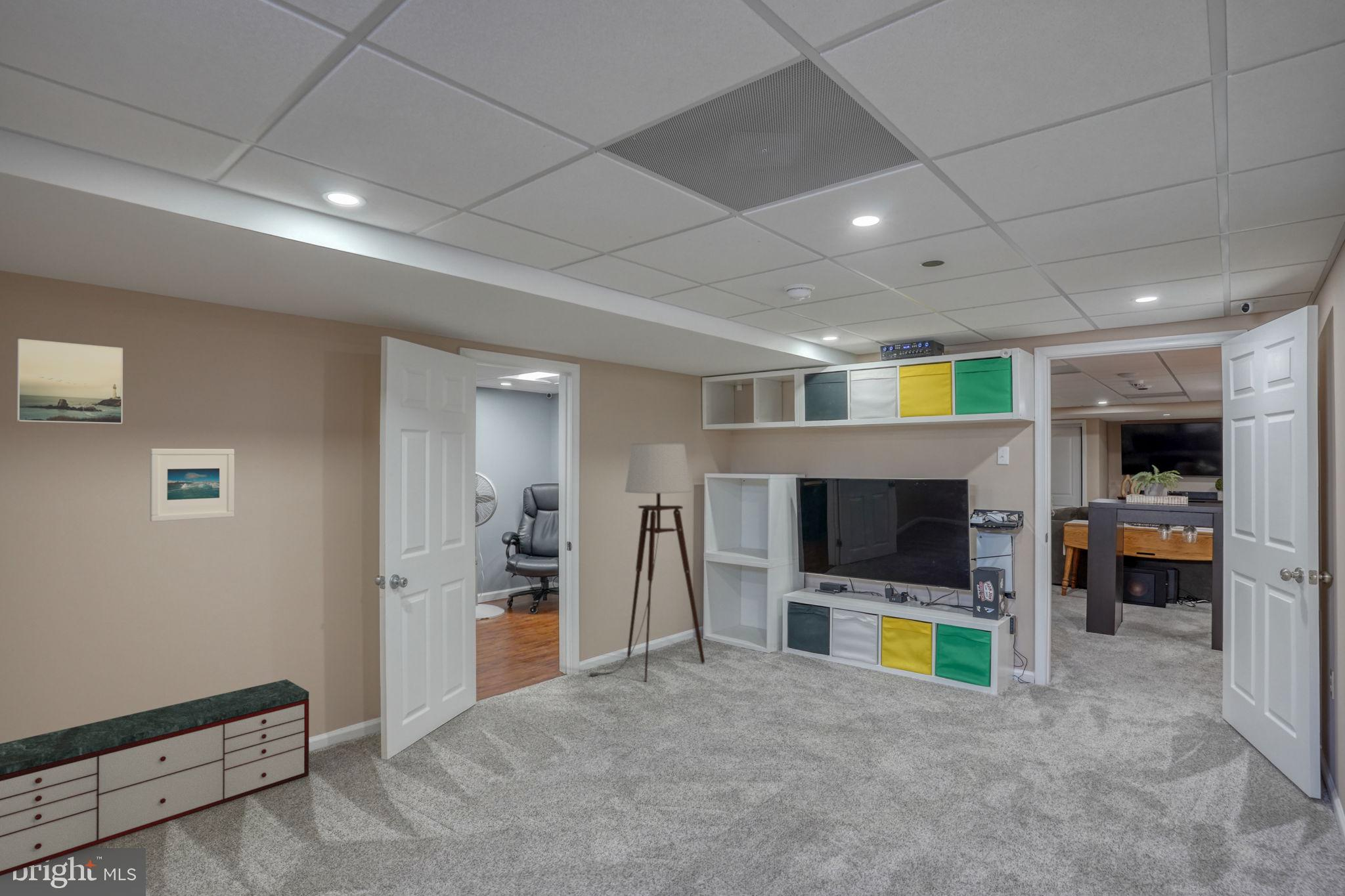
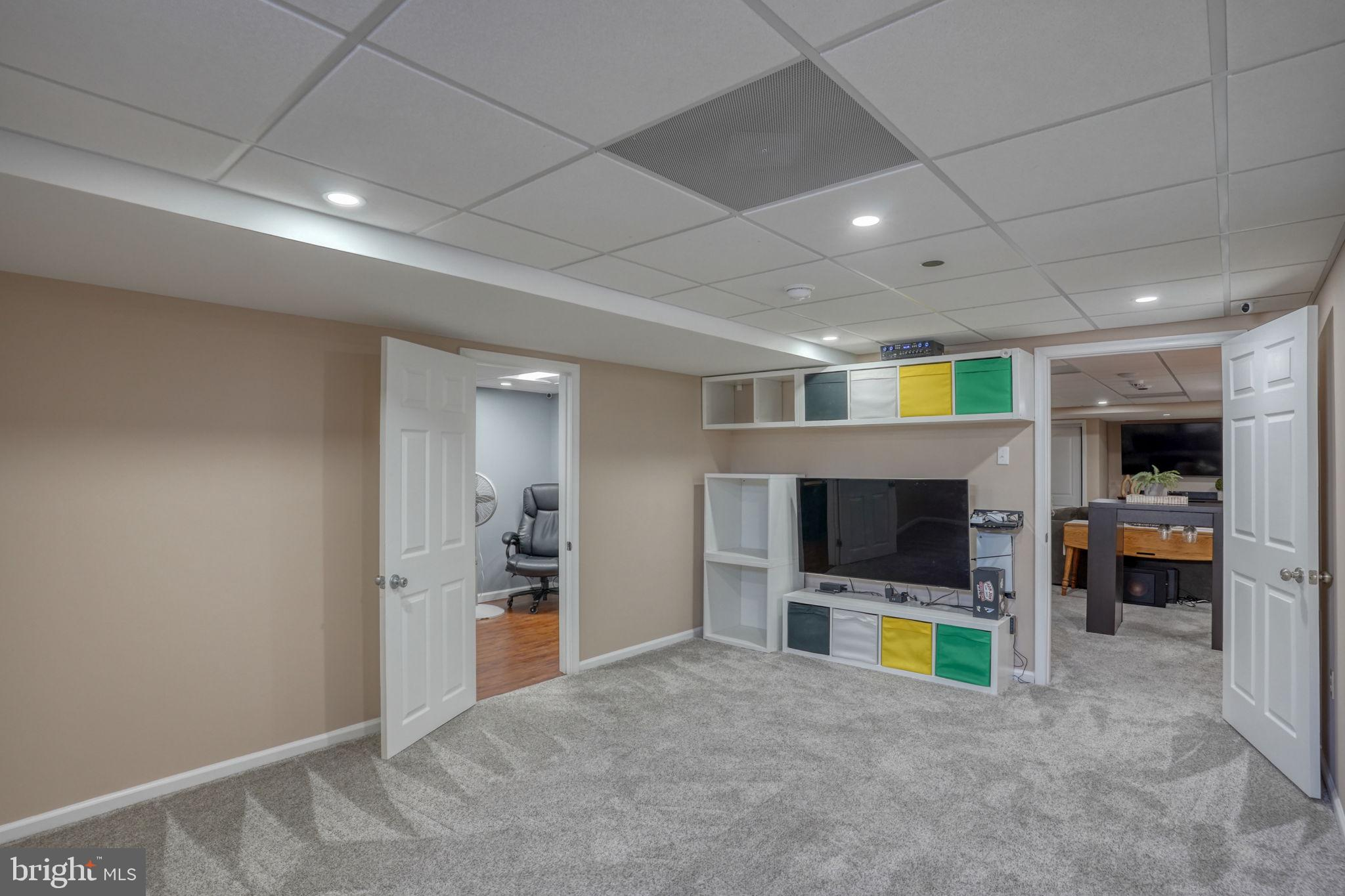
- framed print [16,338,123,425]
- floor lamp [586,442,705,682]
- storage cabinet [0,679,310,876]
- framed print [149,448,235,523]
